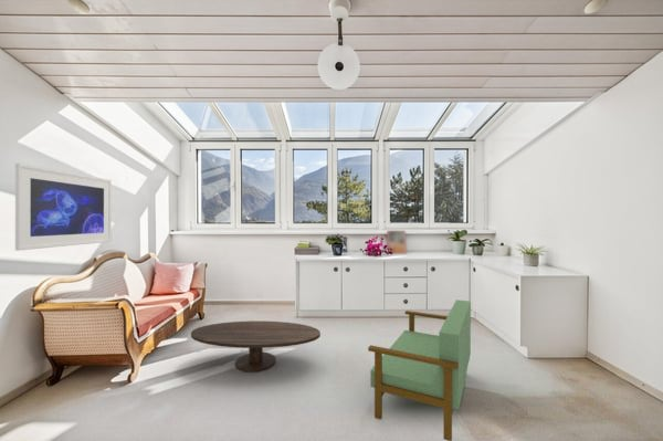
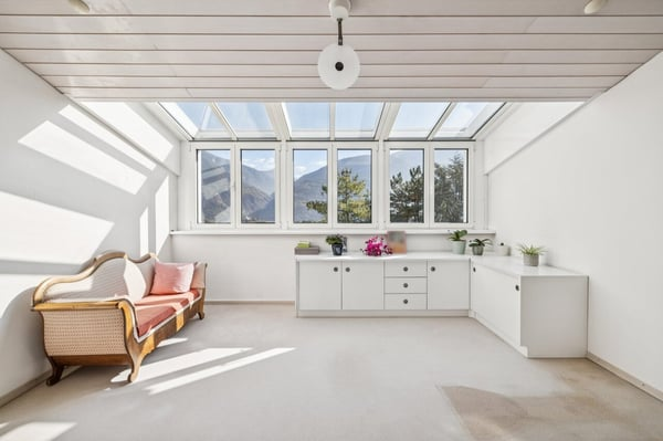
- coffee table [190,319,322,374]
- loveseat [367,298,472,441]
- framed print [14,162,113,252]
